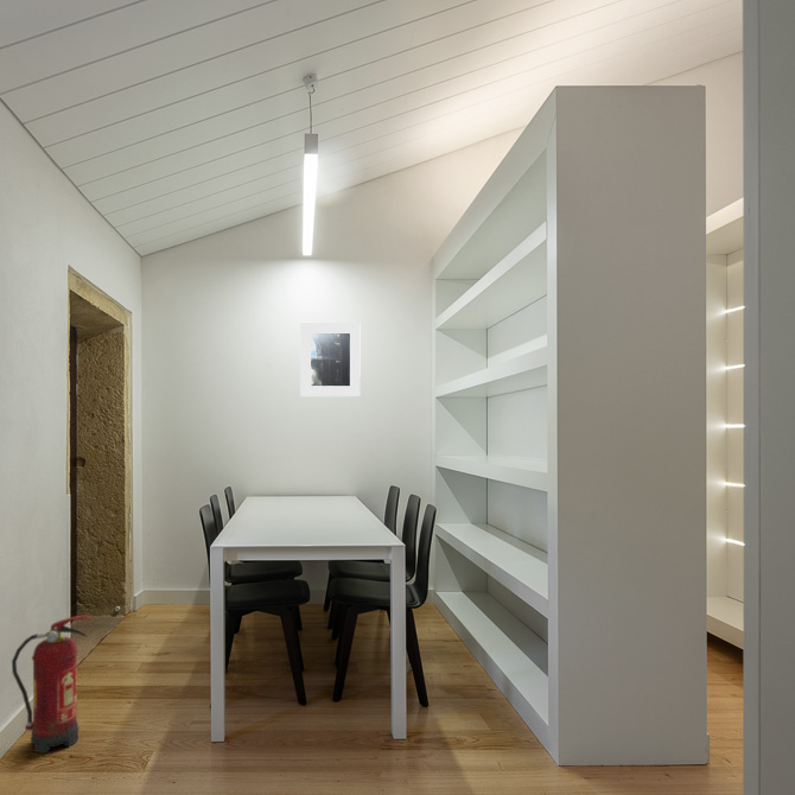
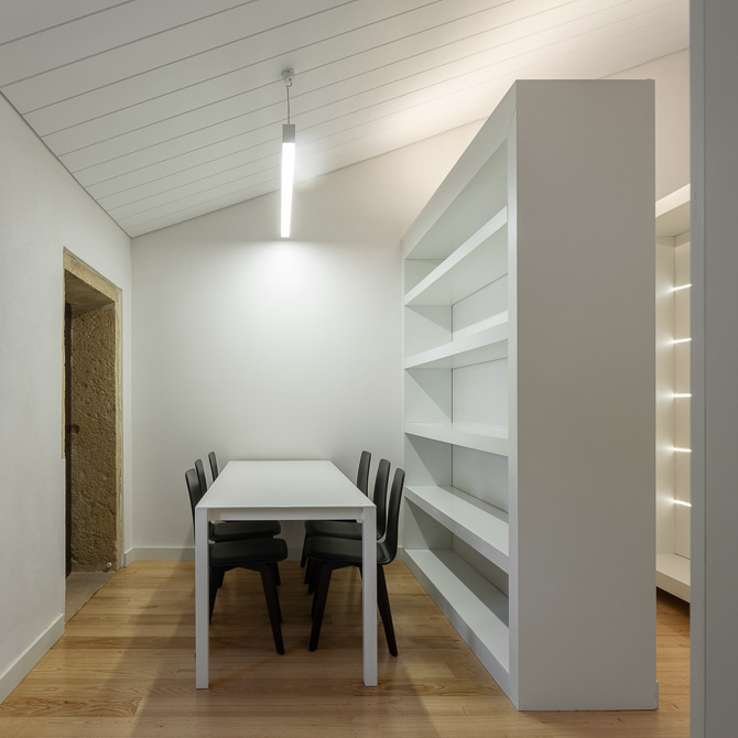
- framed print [299,322,362,398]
- fire extinguisher [11,613,91,753]
